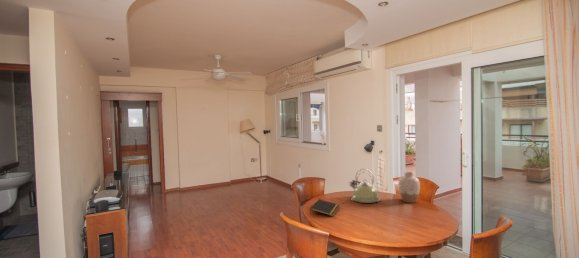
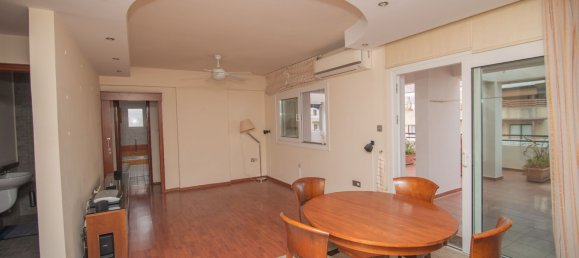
- kettle [348,168,380,204]
- notepad [309,198,340,217]
- vase [397,171,421,204]
